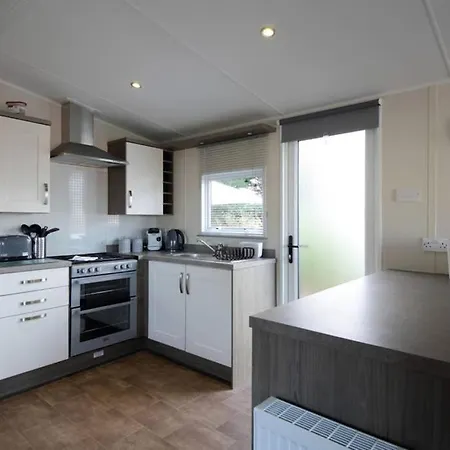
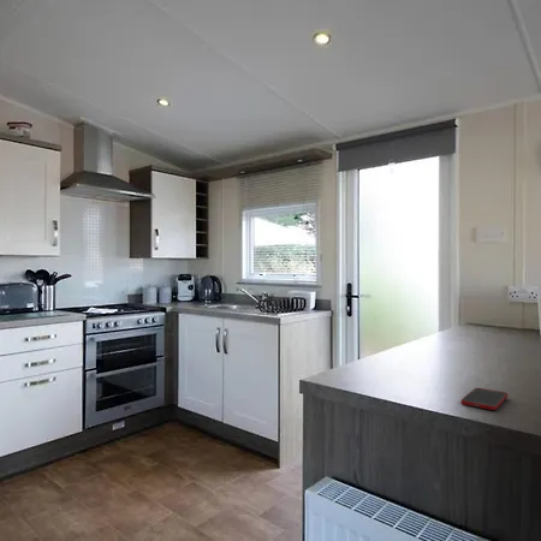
+ cell phone [460,387,509,411]
